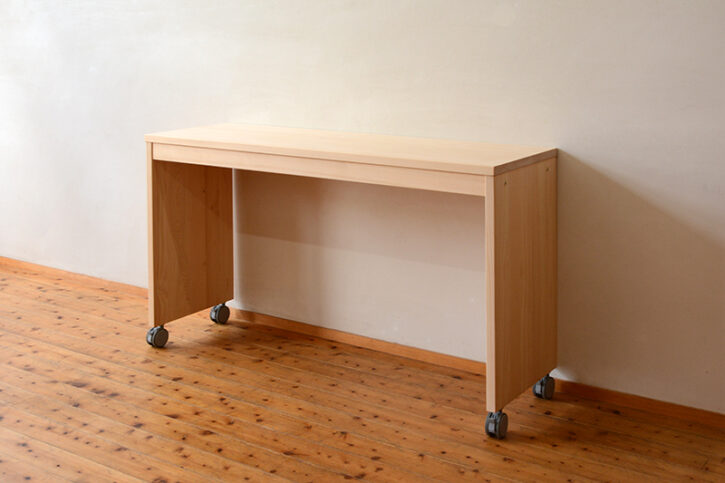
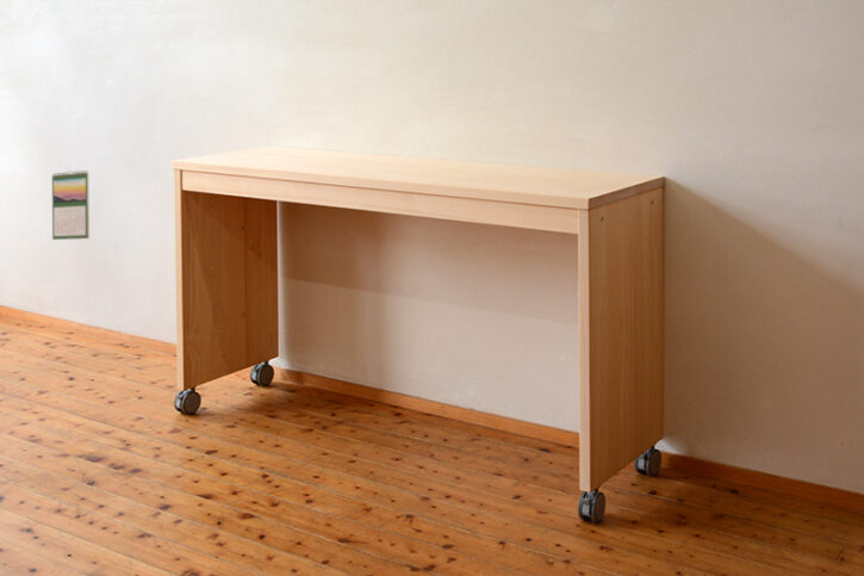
+ calendar [51,169,91,241]
